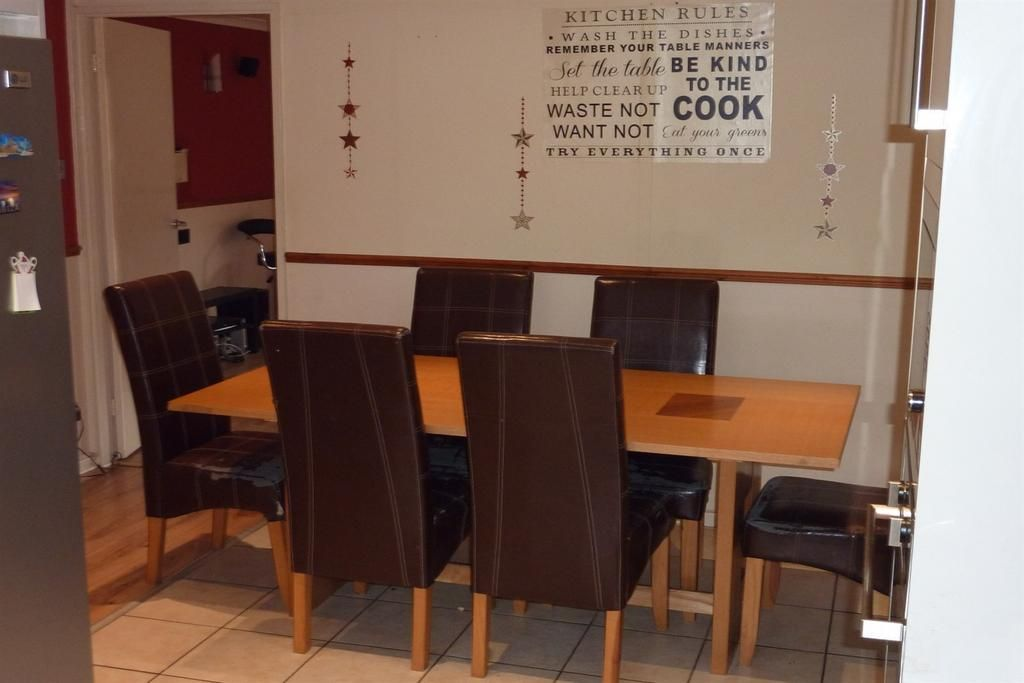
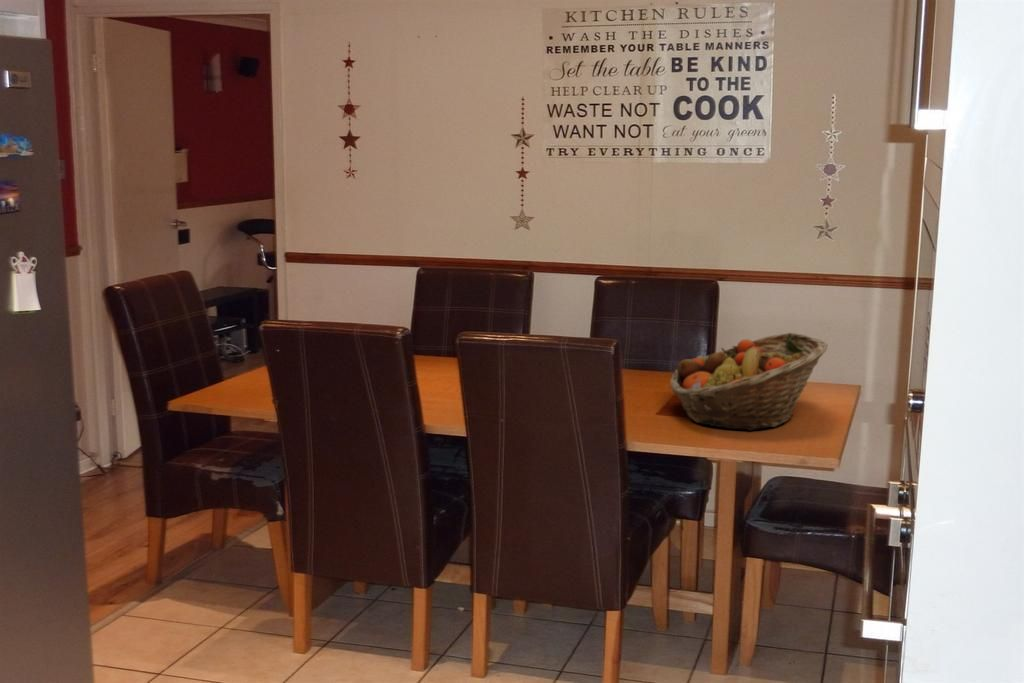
+ fruit basket [669,332,829,431]
